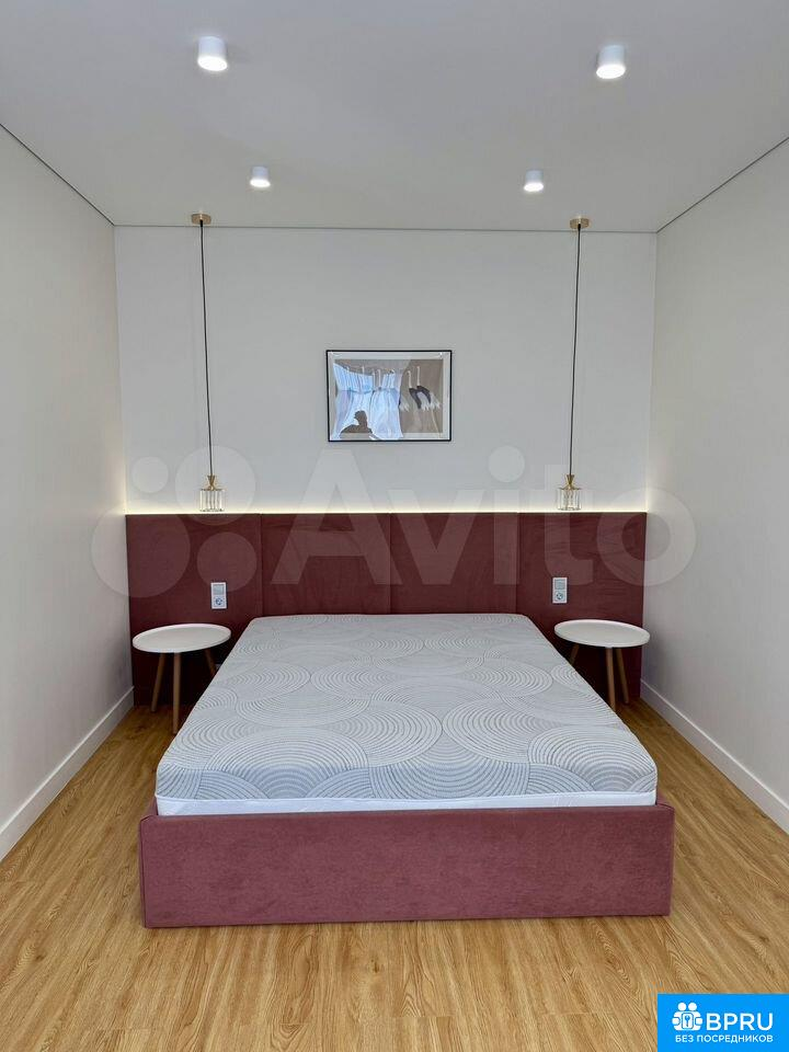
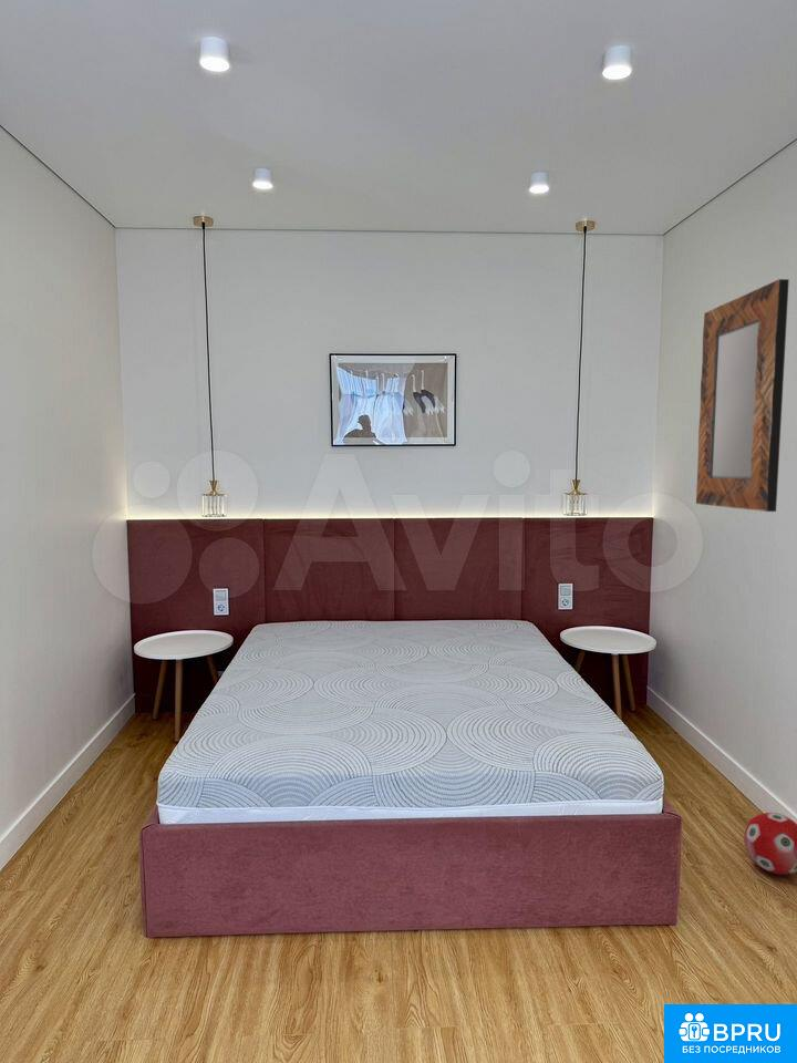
+ decorative ball [743,812,797,876]
+ home mirror [695,278,790,513]
